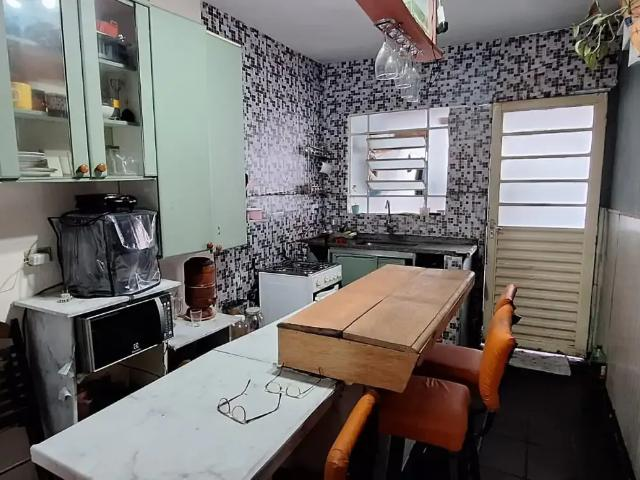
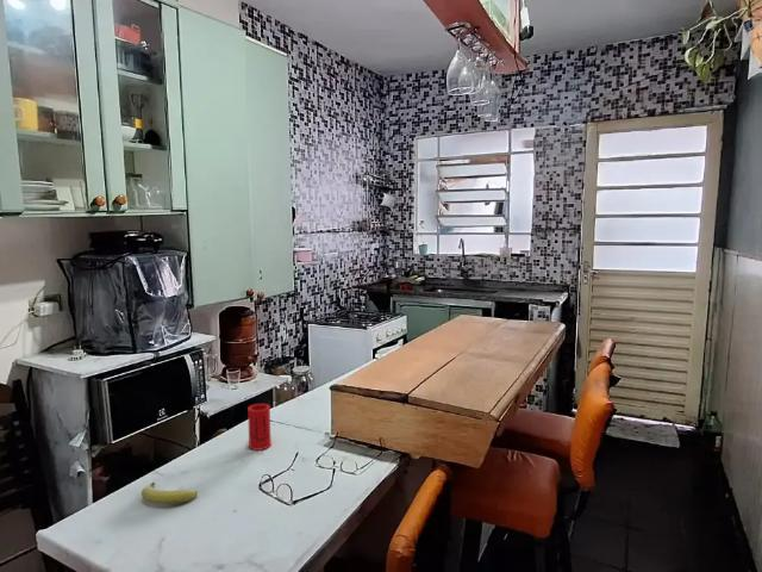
+ fruit [140,481,199,504]
+ cup [246,403,273,452]
